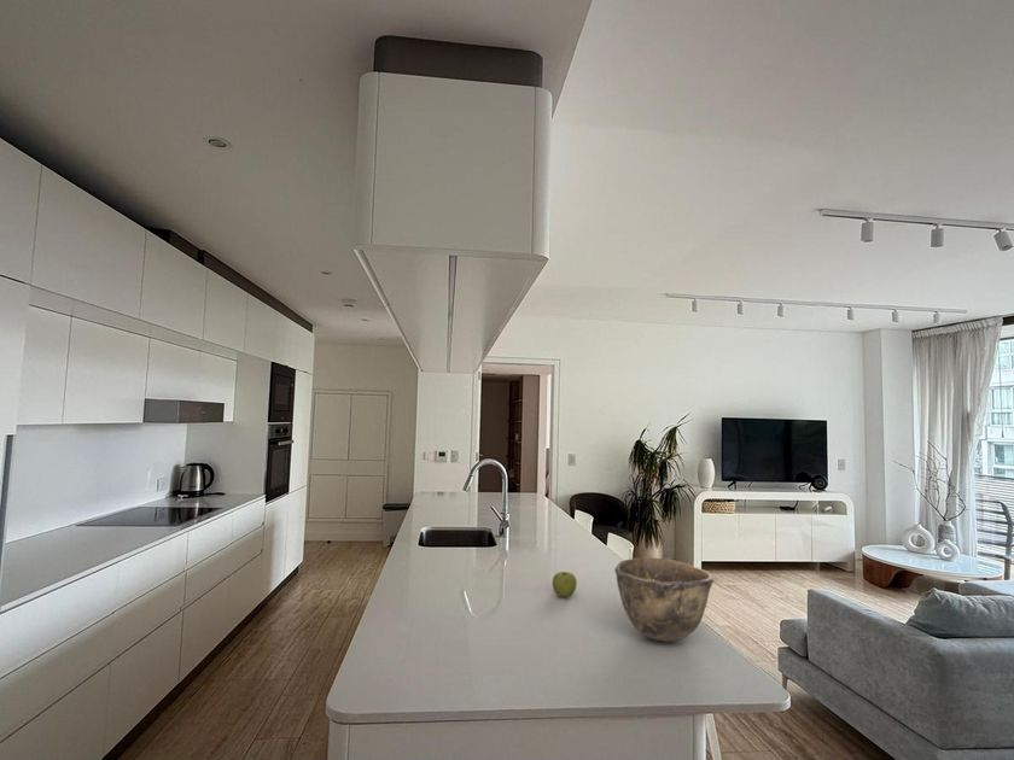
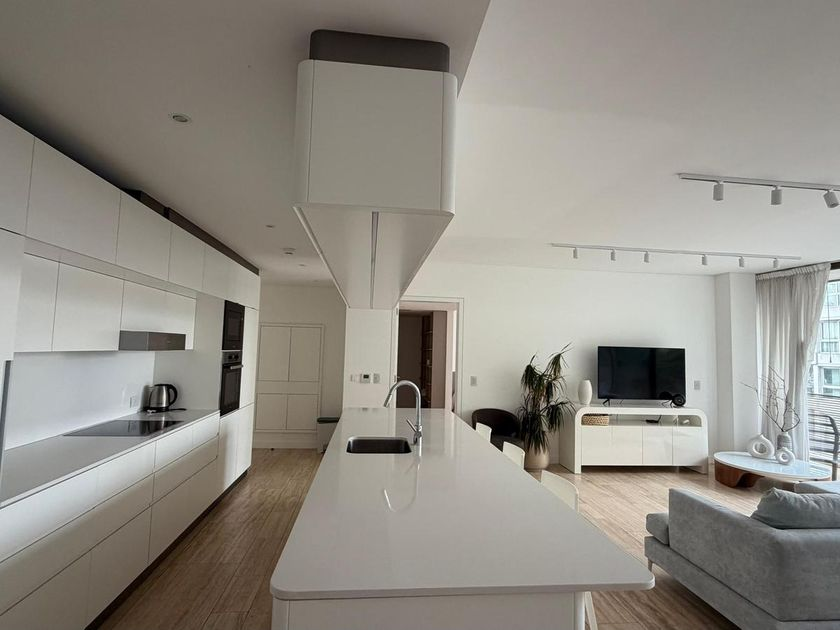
- bowl [613,557,715,643]
- apple [552,571,578,598]
